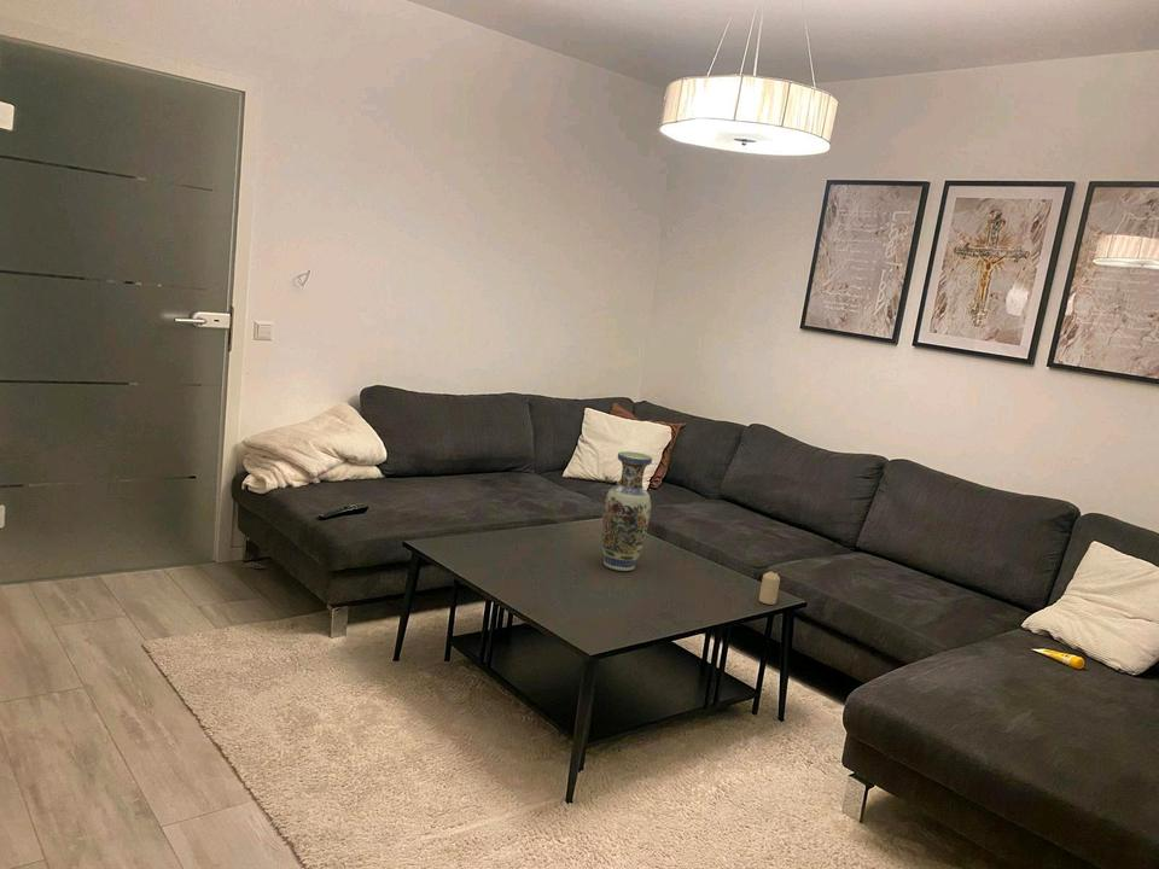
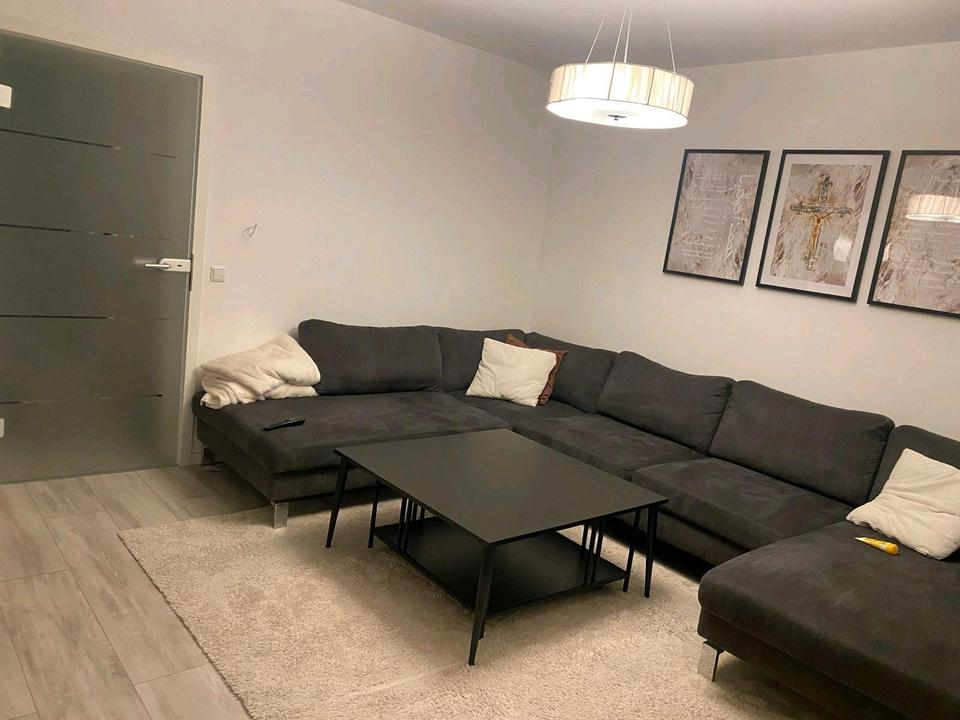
- vase [601,450,653,572]
- candle [758,570,781,606]
